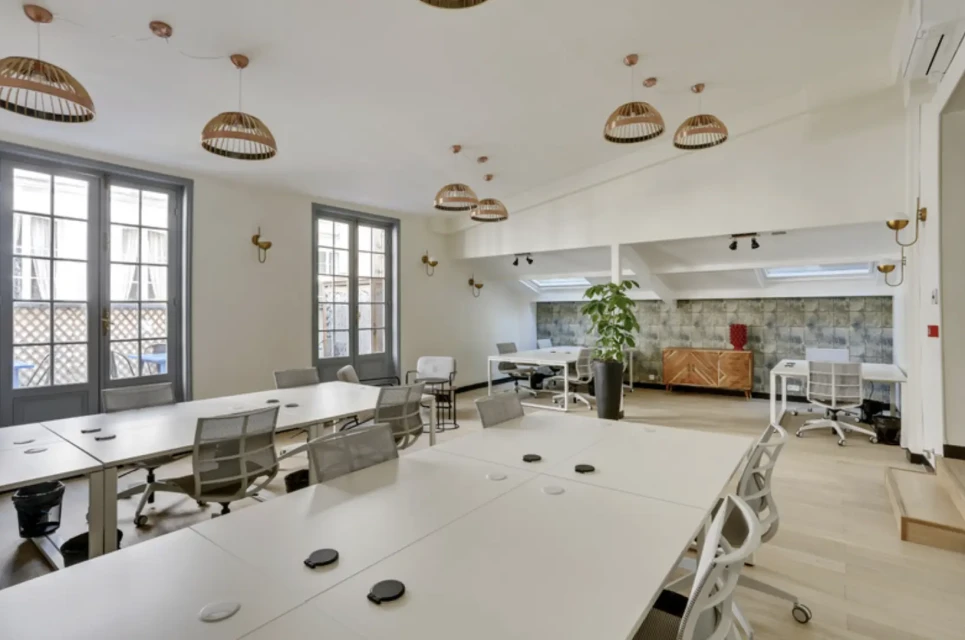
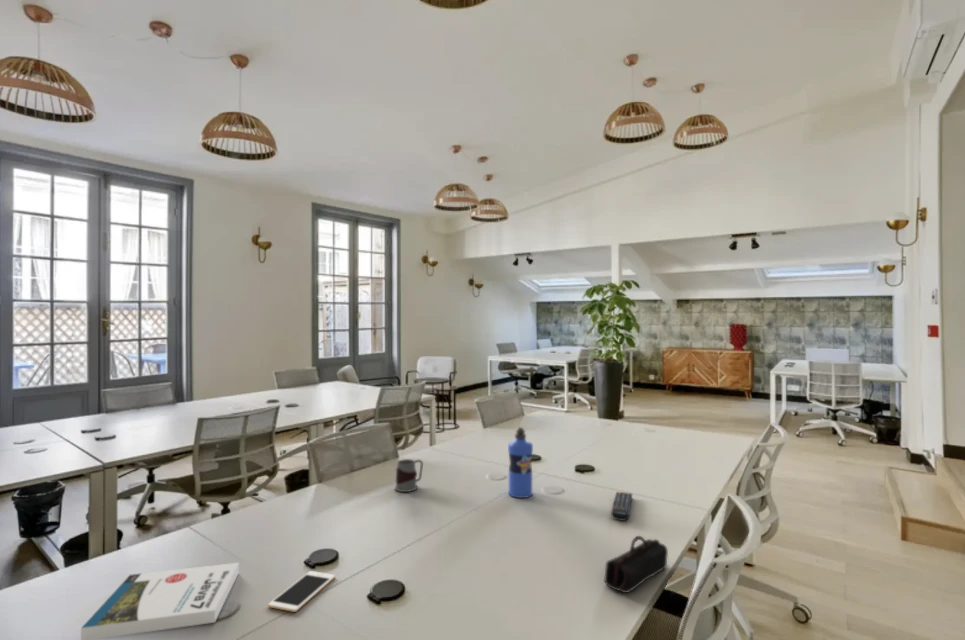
+ book [80,562,240,640]
+ mug [393,458,424,493]
+ remote control [610,491,633,522]
+ water bottle [507,427,534,499]
+ pencil case [603,535,669,594]
+ cell phone [267,570,336,613]
